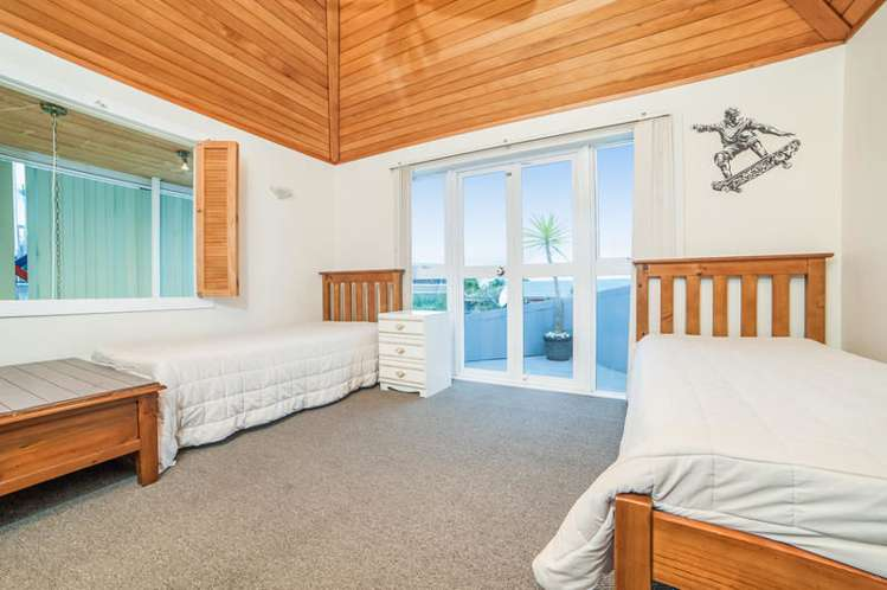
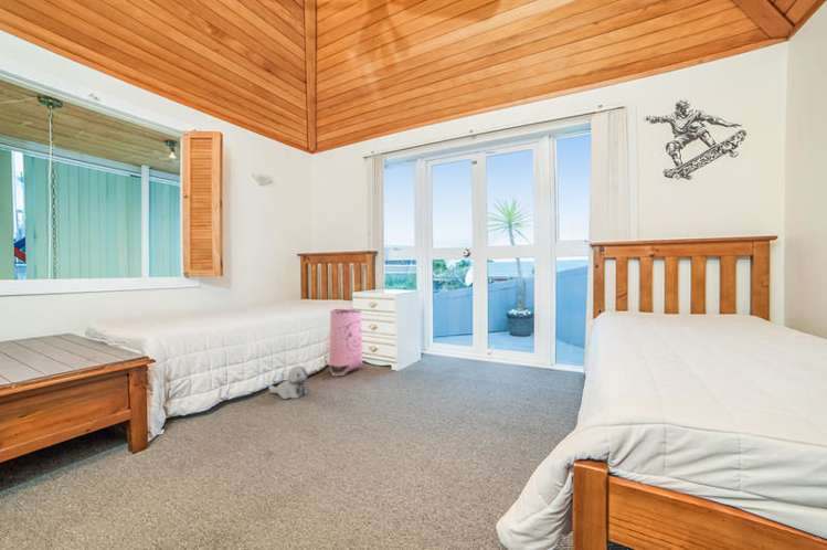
+ bag [327,308,364,378]
+ plush toy [267,364,309,400]
